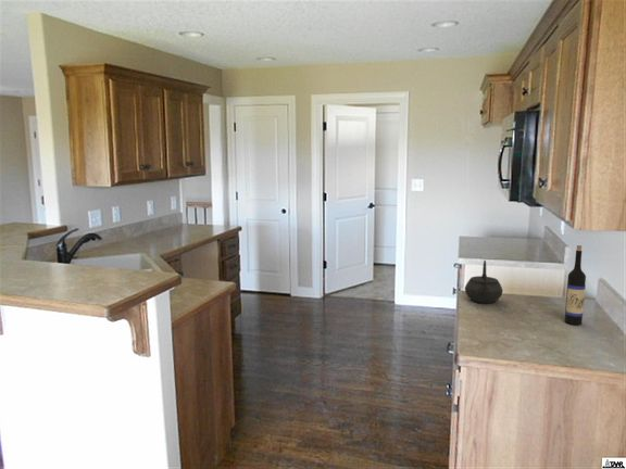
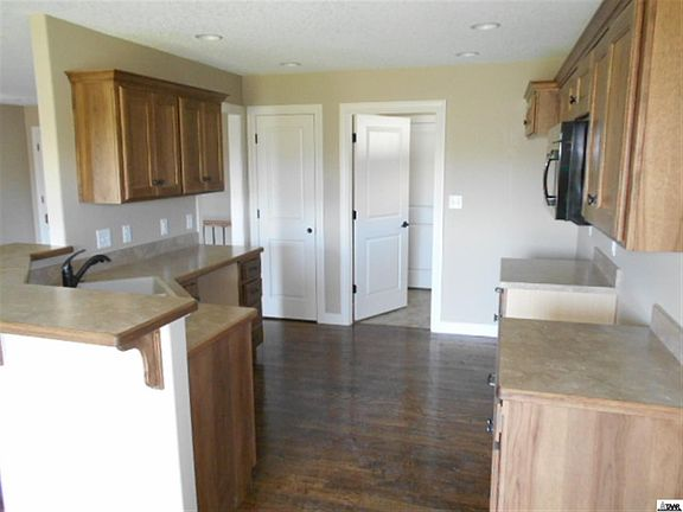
- wine bottle [564,244,587,326]
- kettle [464,259,504,304]
